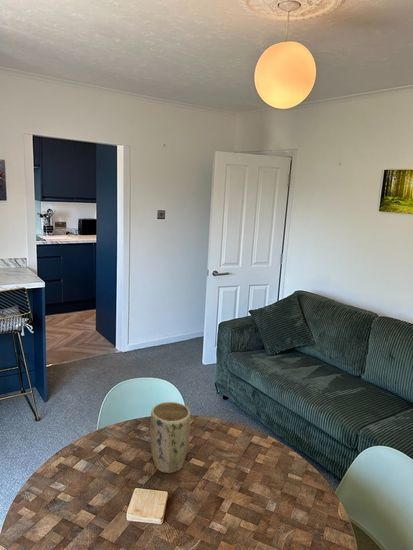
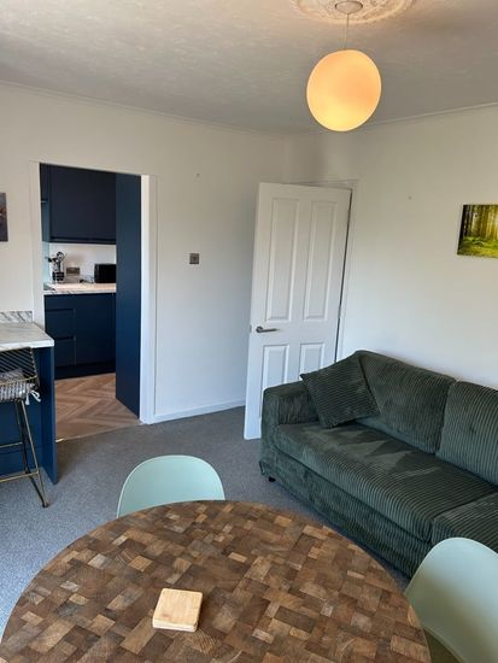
- plant pot [149,401,191,474]
